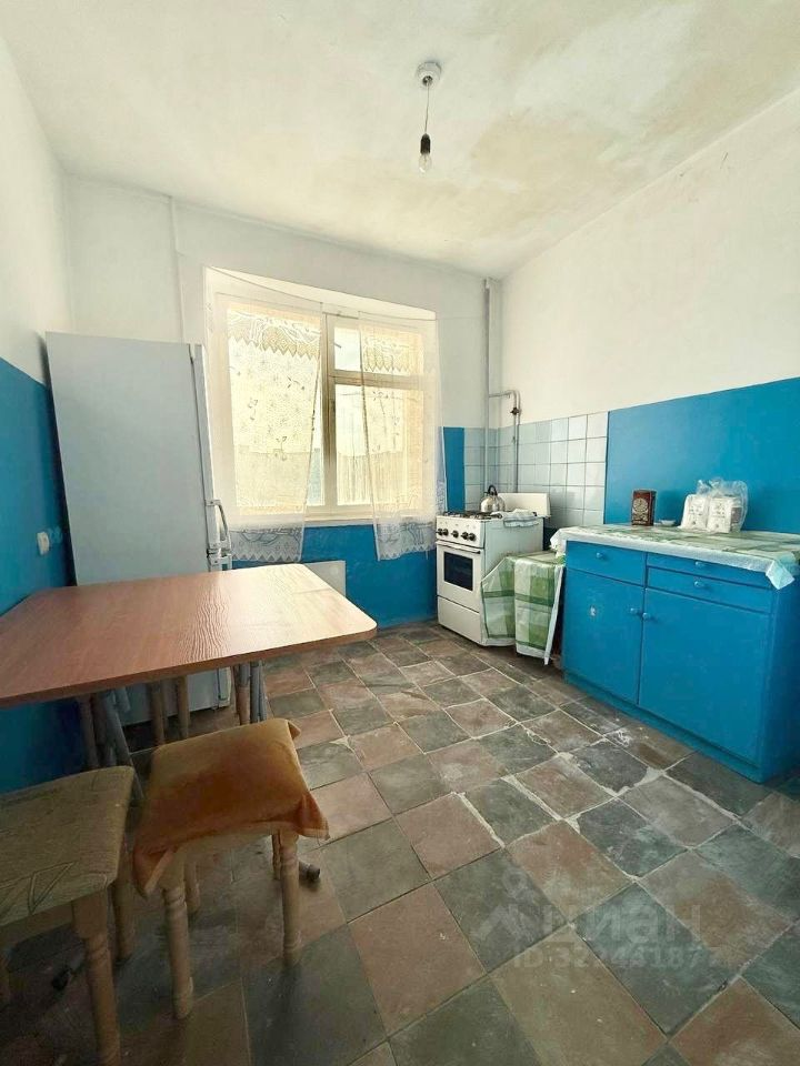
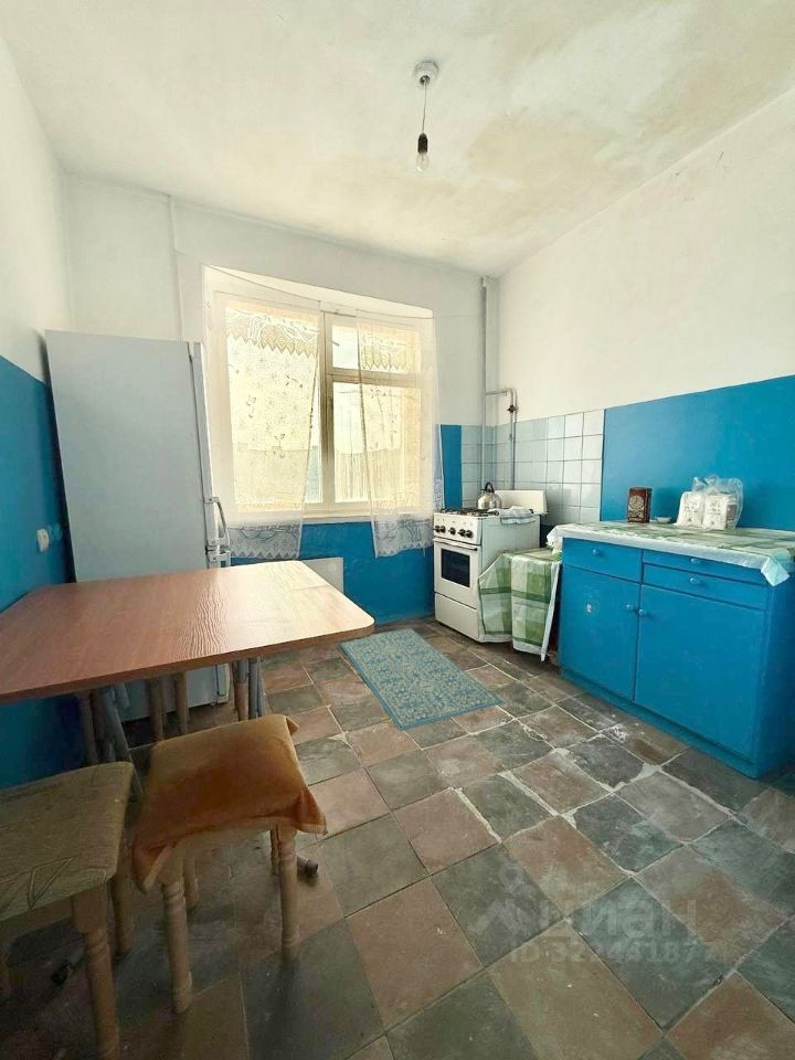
+ rug [339,627,506,732]
